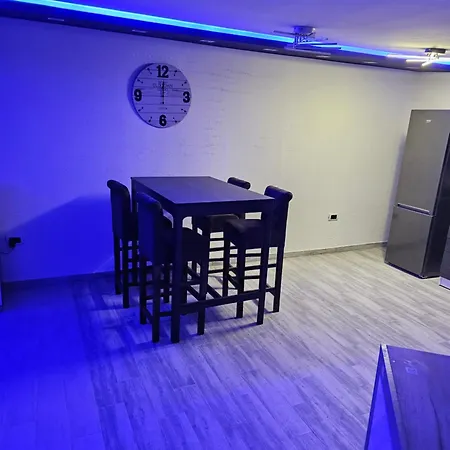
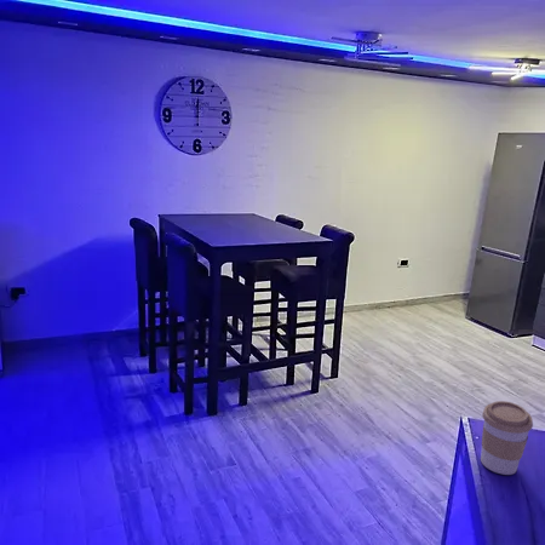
+ coffee cup [480,400,534,476]
